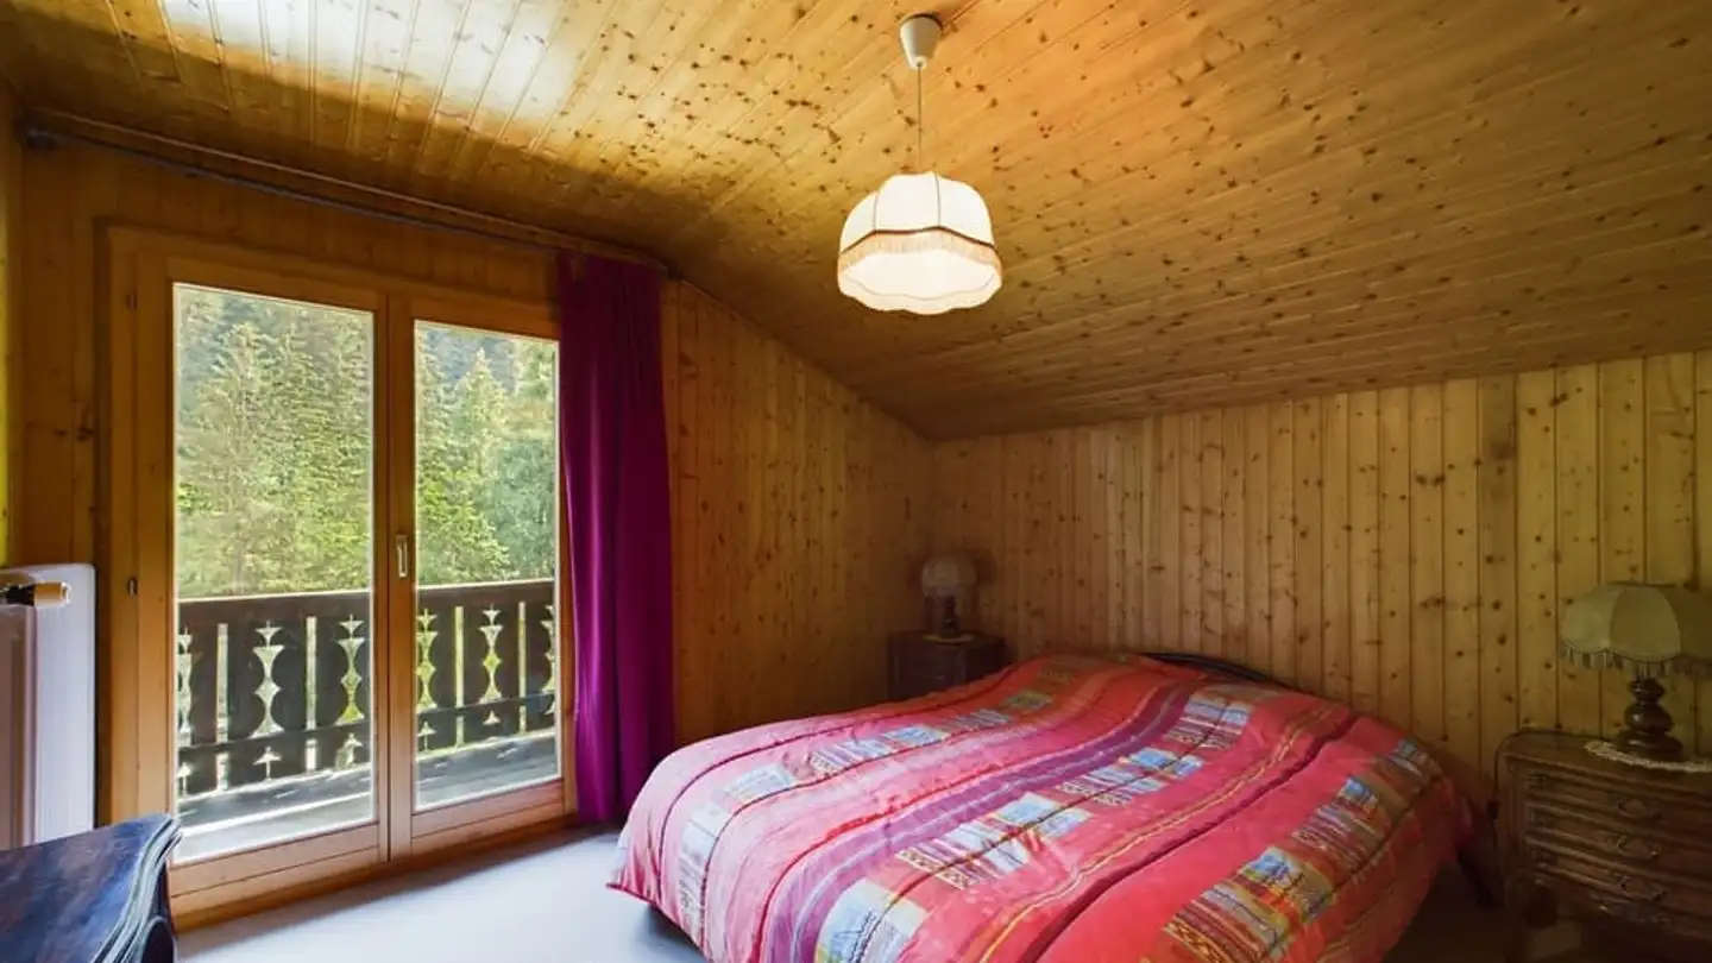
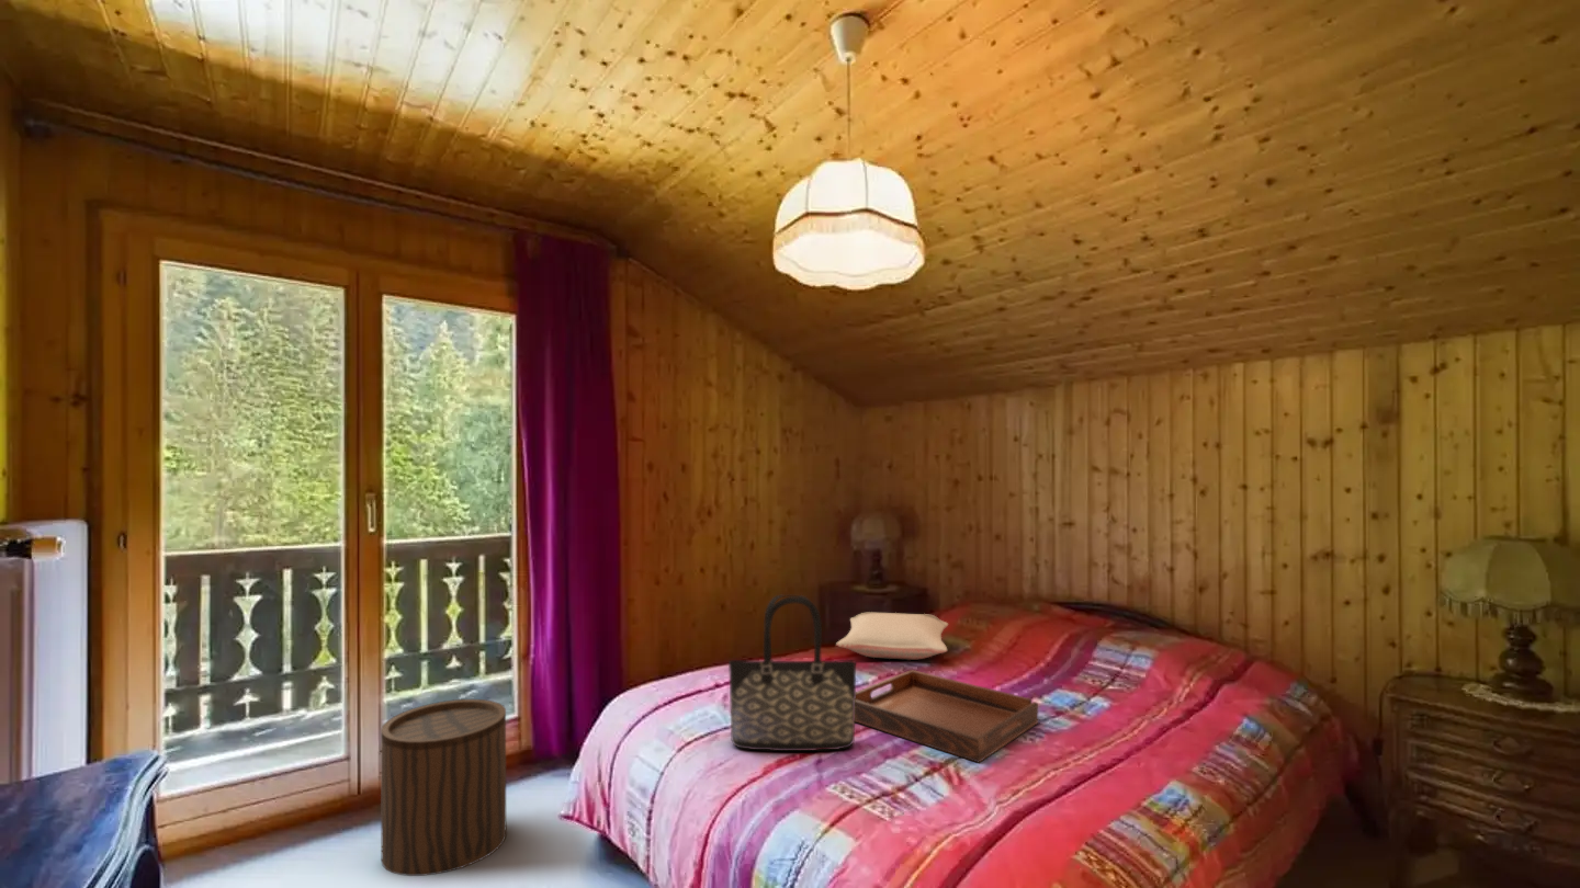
+ stool [380,698,507,877]
+ pillow [835,611,949,661]
+ tote bag [727,594,857,752]
+ serving tray [855,669,1039,763]
